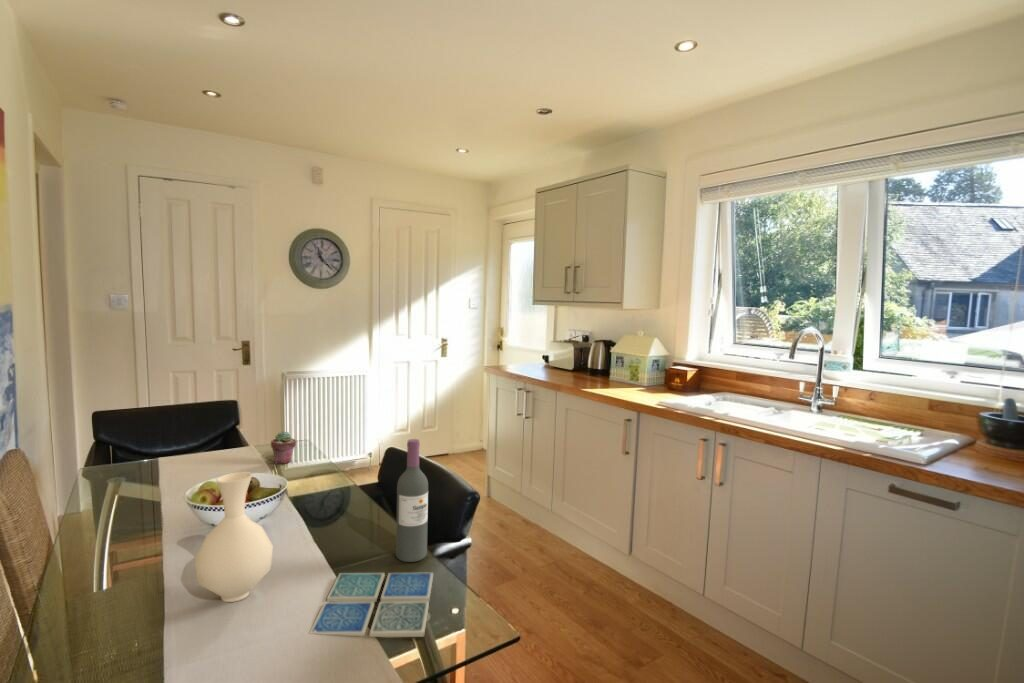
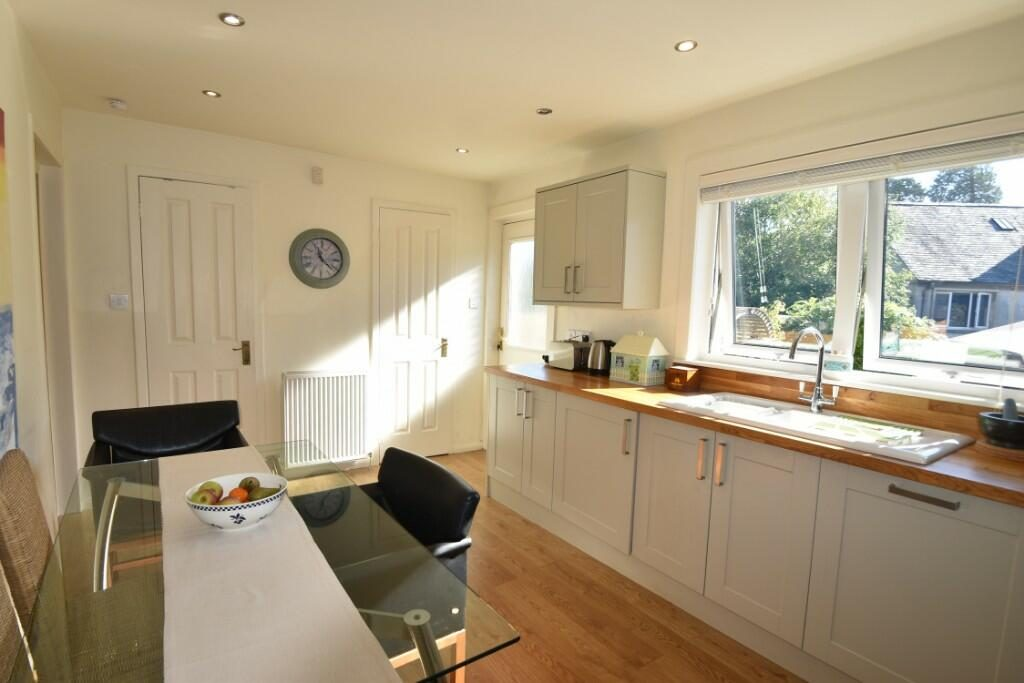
- wine bottle [395,438,429,563]
- drink coaster [308,572,434,638]
- vase [194,471,274,603]
- potted succulent [270,430,297,465]
